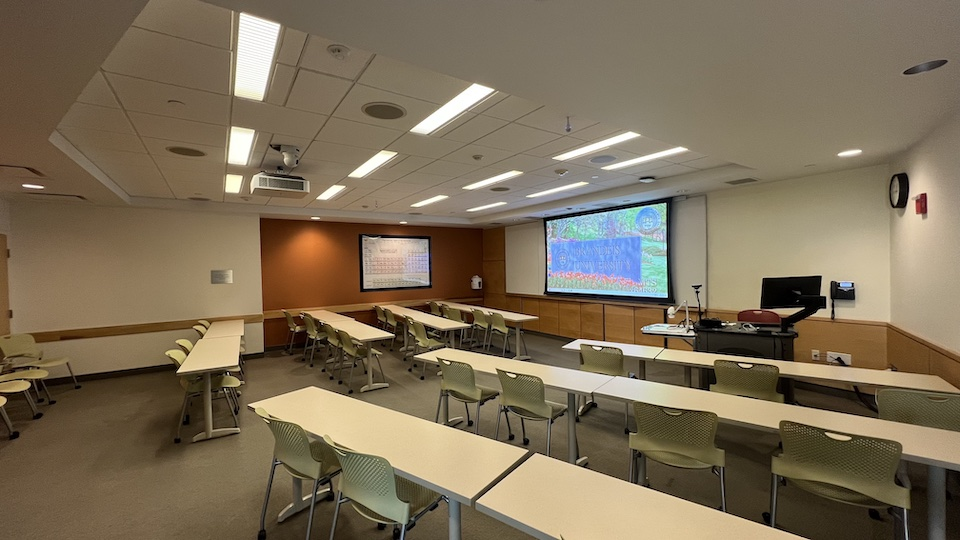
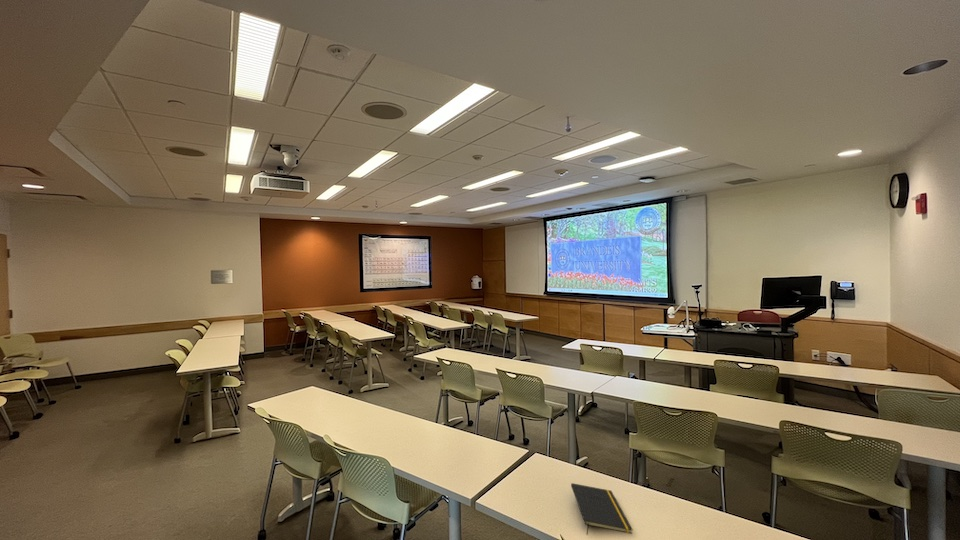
+ notepad [570,482,634,536]
